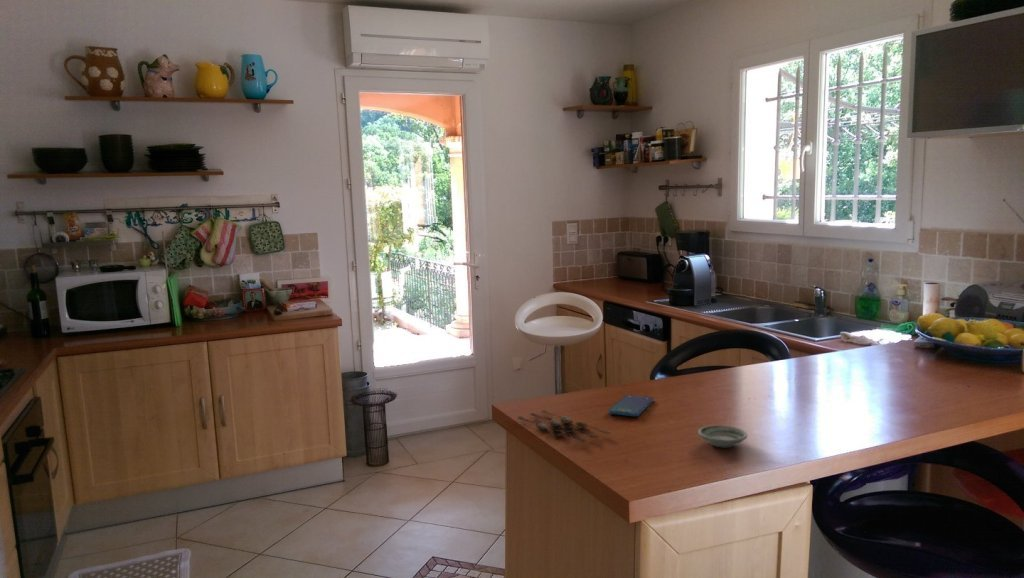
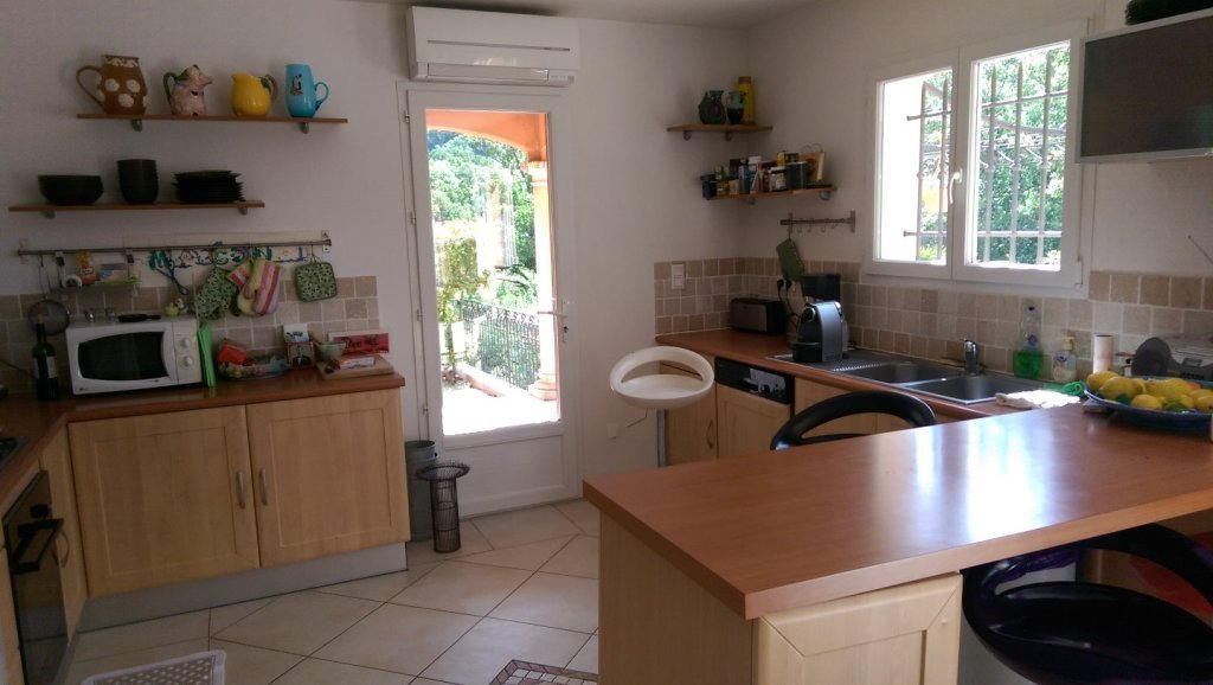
- saucer [697,424,749,448]
- spoon [517,409,612,443]
- smartphone [608,394,654,417]
